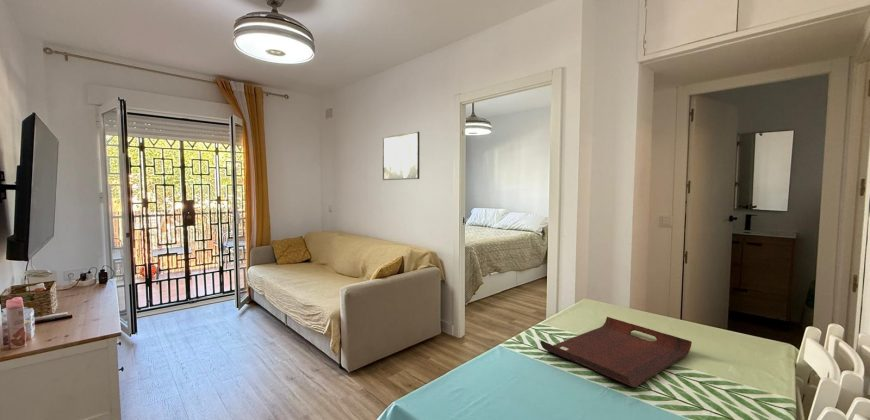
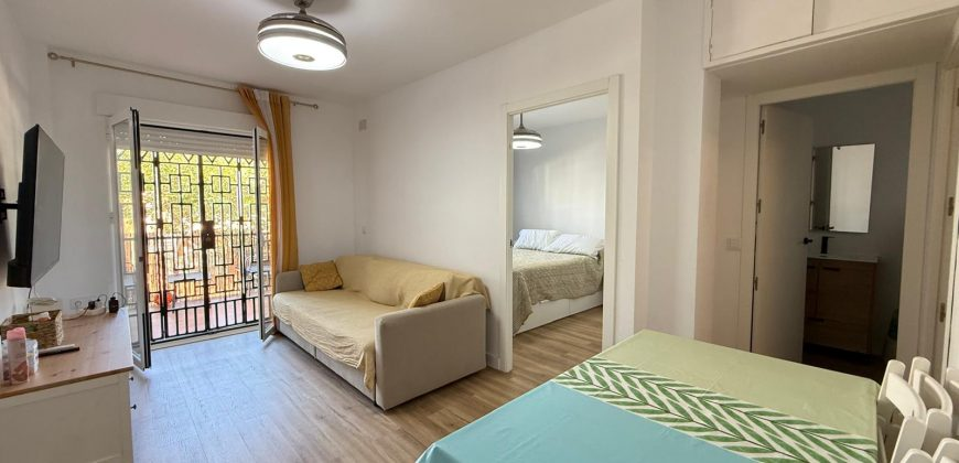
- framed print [382,131,421,181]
- serving tray [540,316,693,388]
